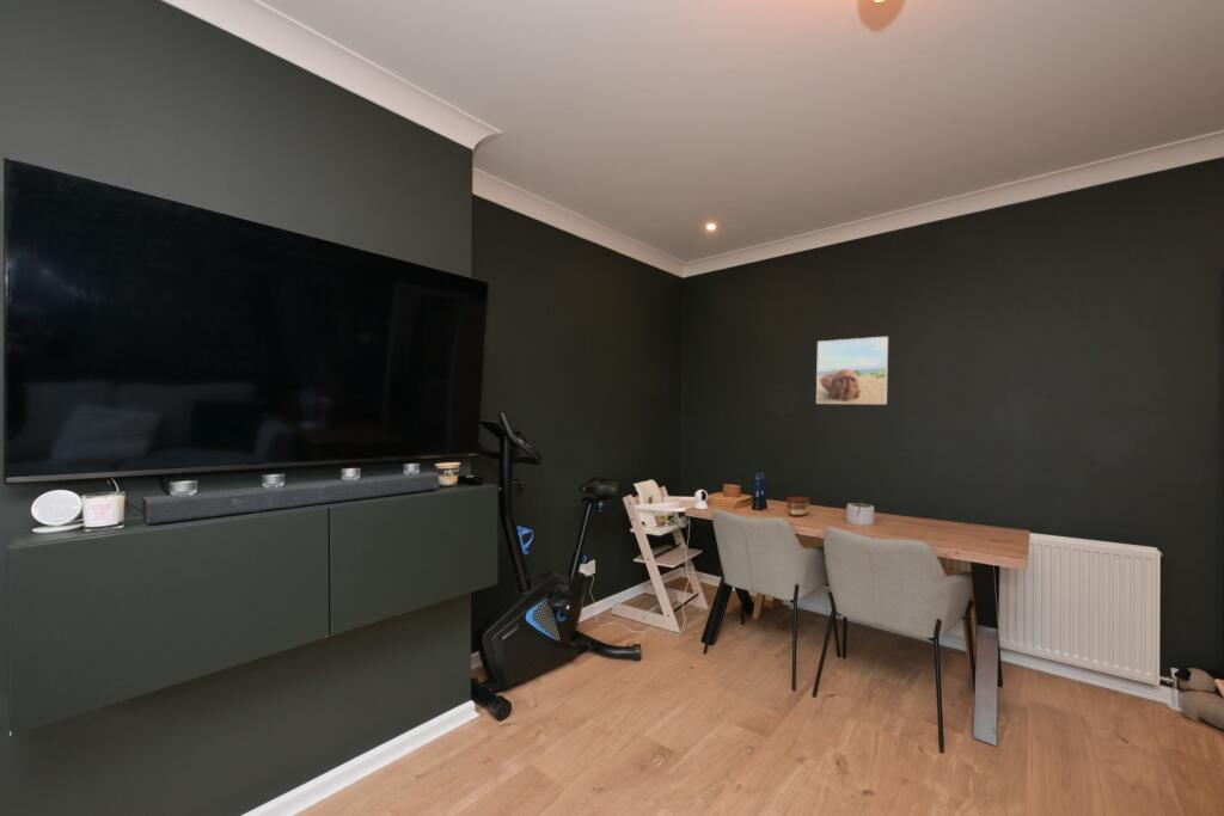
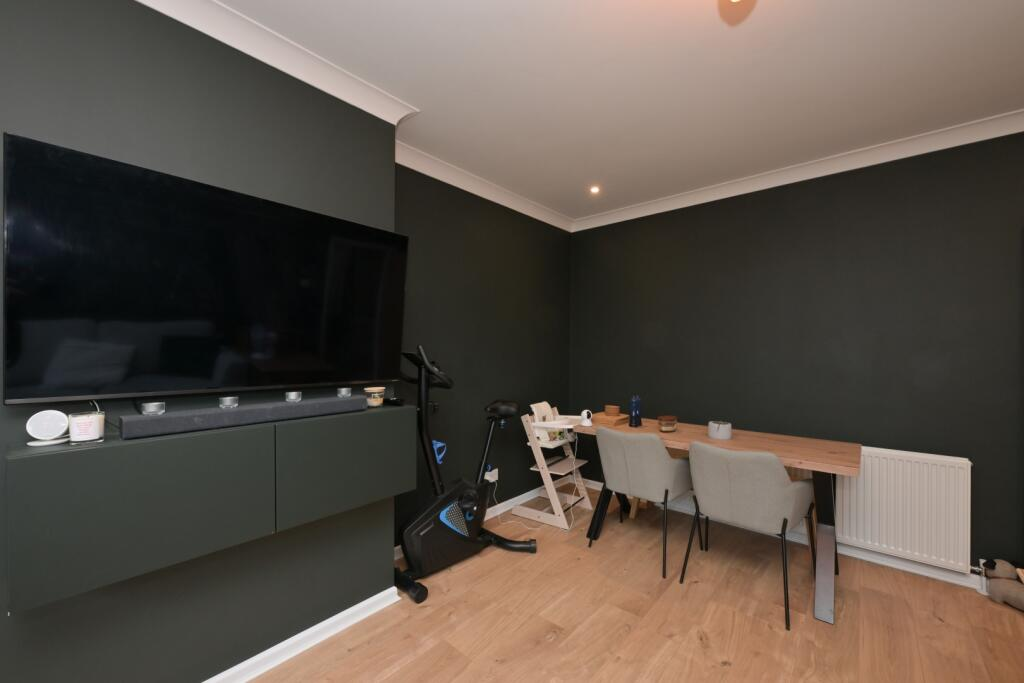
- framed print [815,336,889,405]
